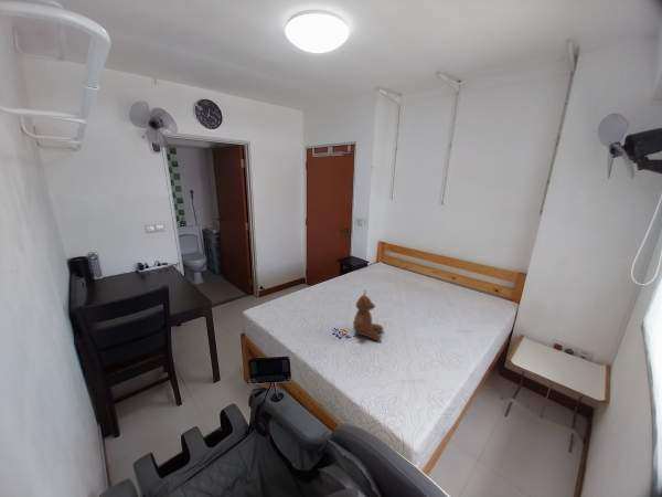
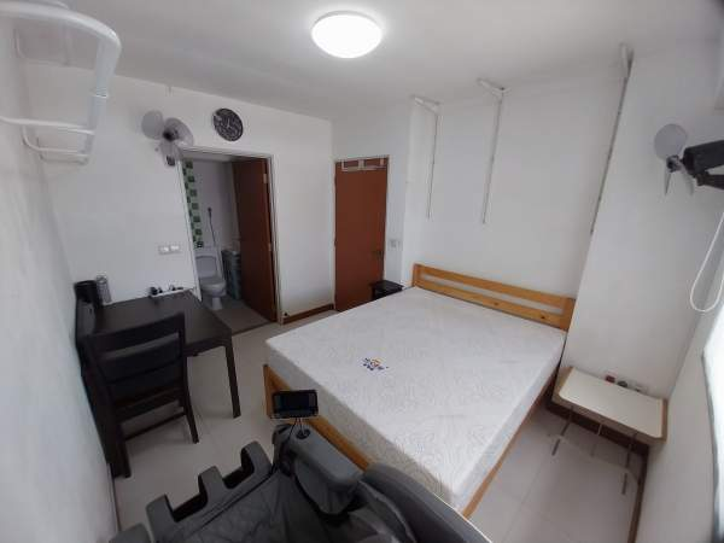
- teddy bear [352,289,384,341]
